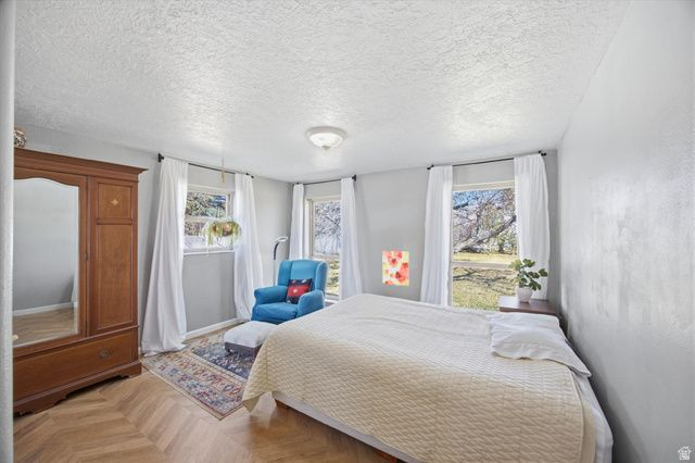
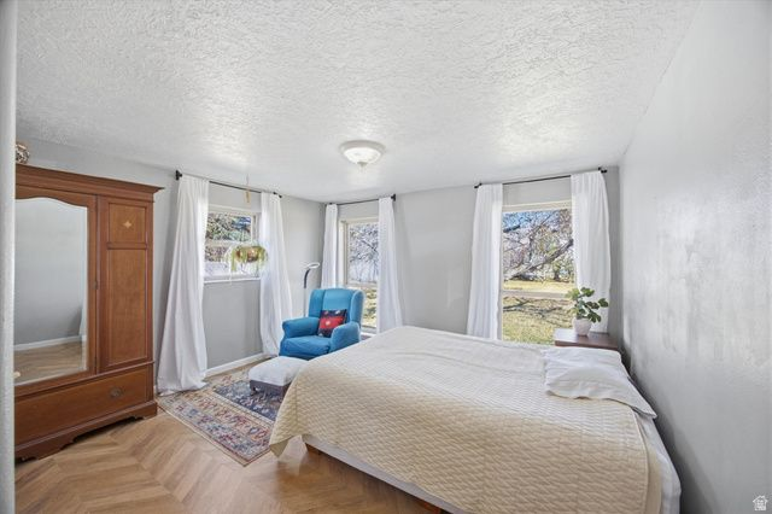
- wall art [381,250,409,287]
